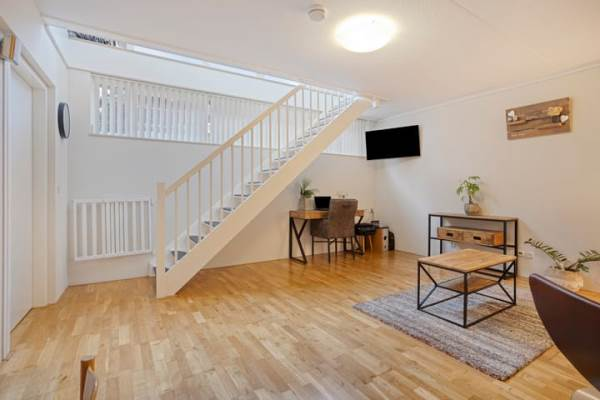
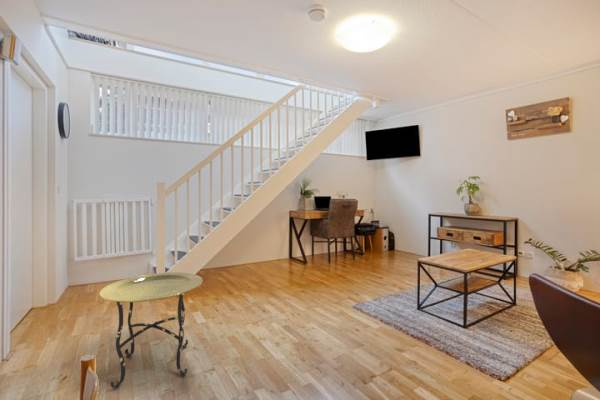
+ side table [98,271,204,390]
